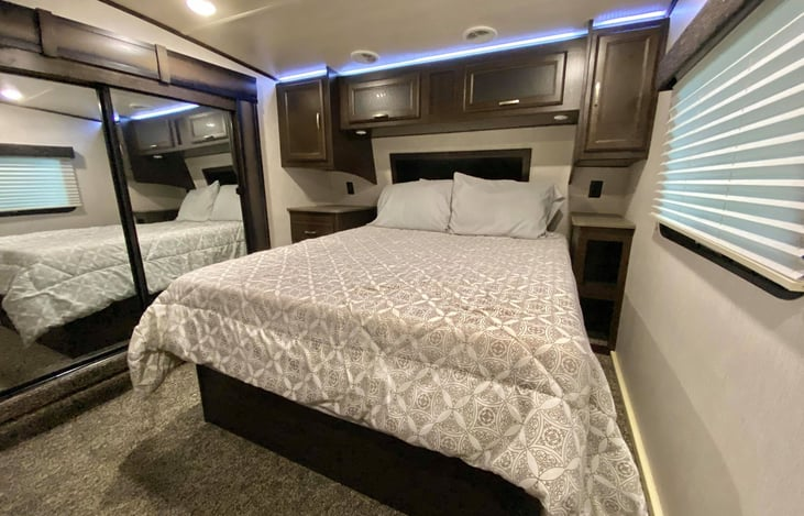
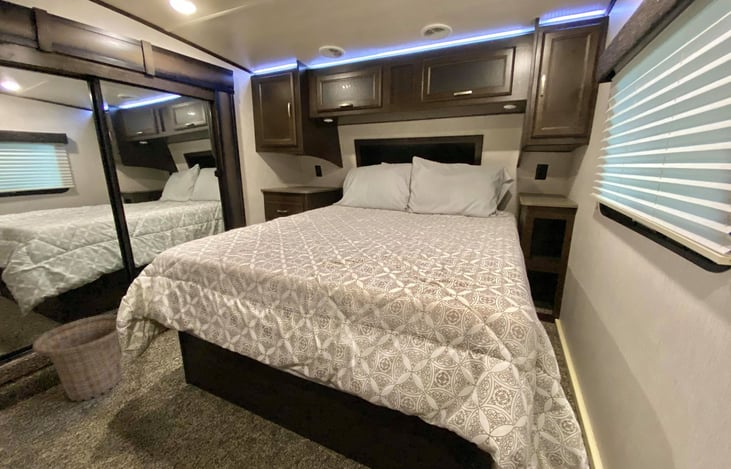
+ basket [32,314,123,402]
